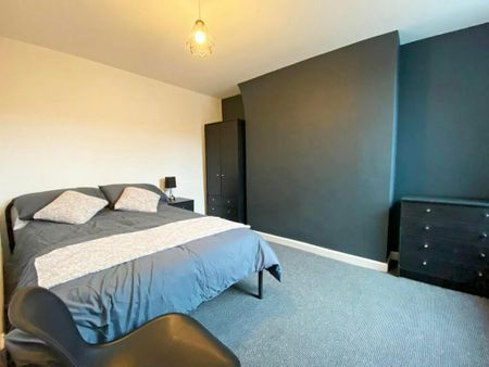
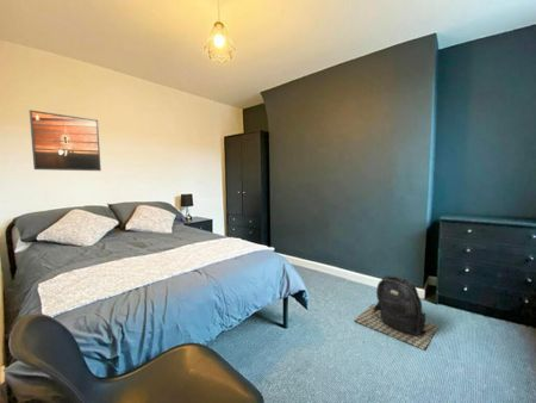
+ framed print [29,108,102,172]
+ backpack [353,274,440,351]
